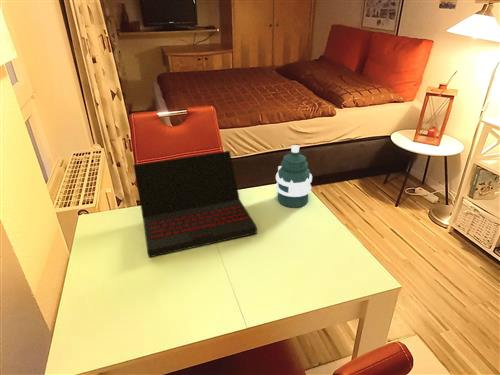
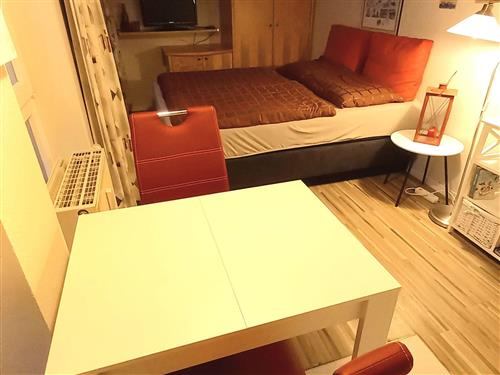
- water bottle [275,144,313,208]
- laptop [132,150,258,258]
